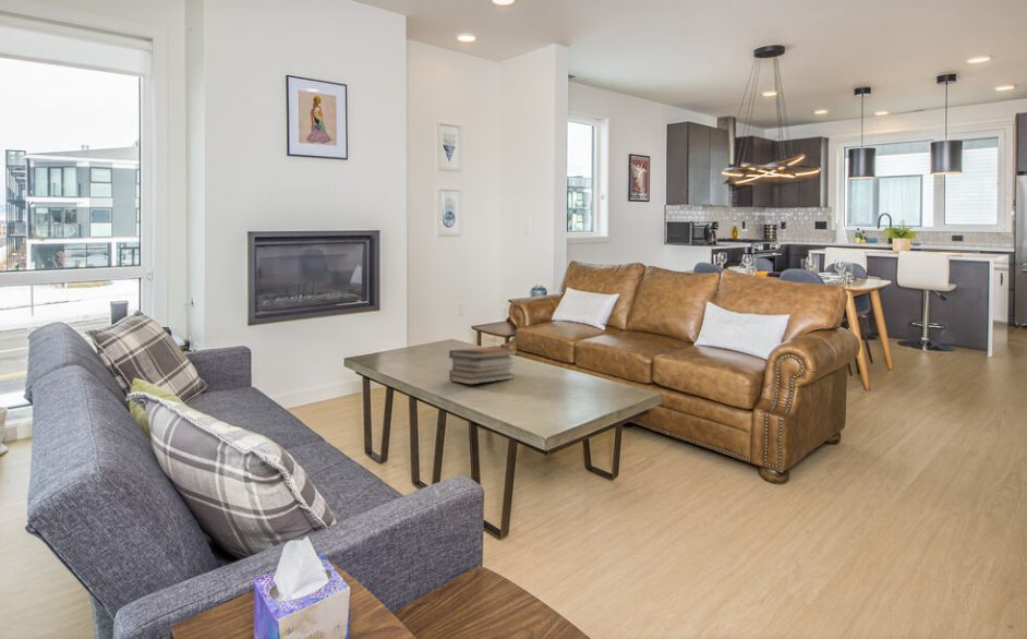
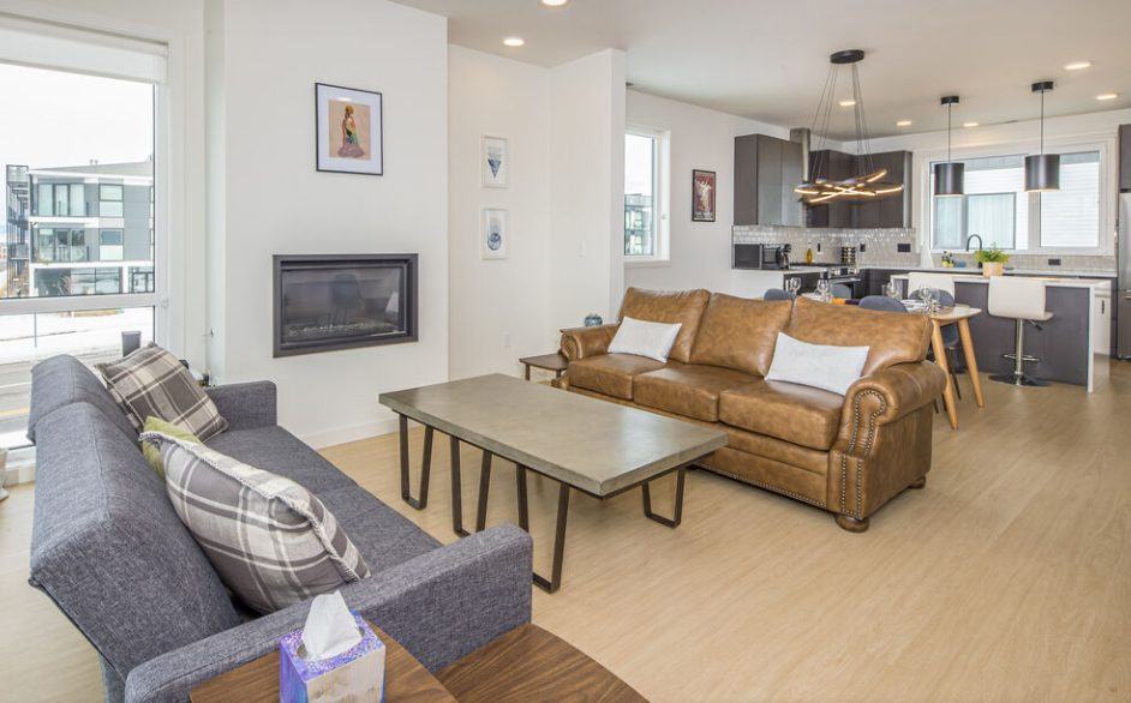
- book stack [448,346,519,385]
